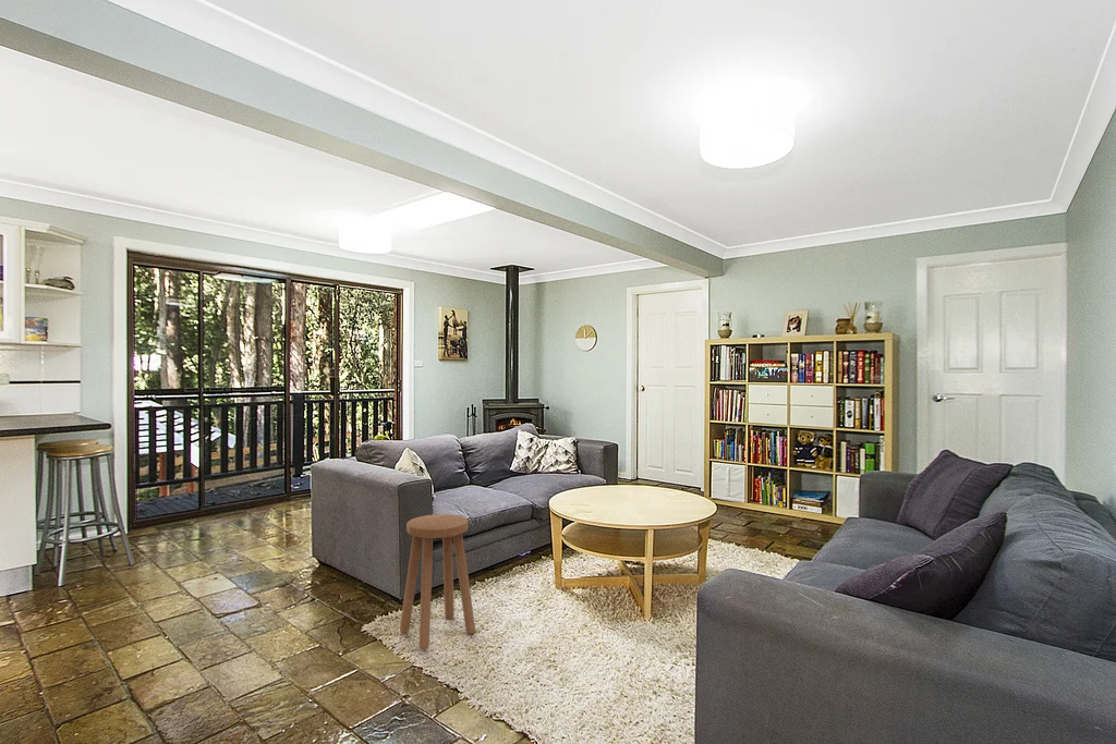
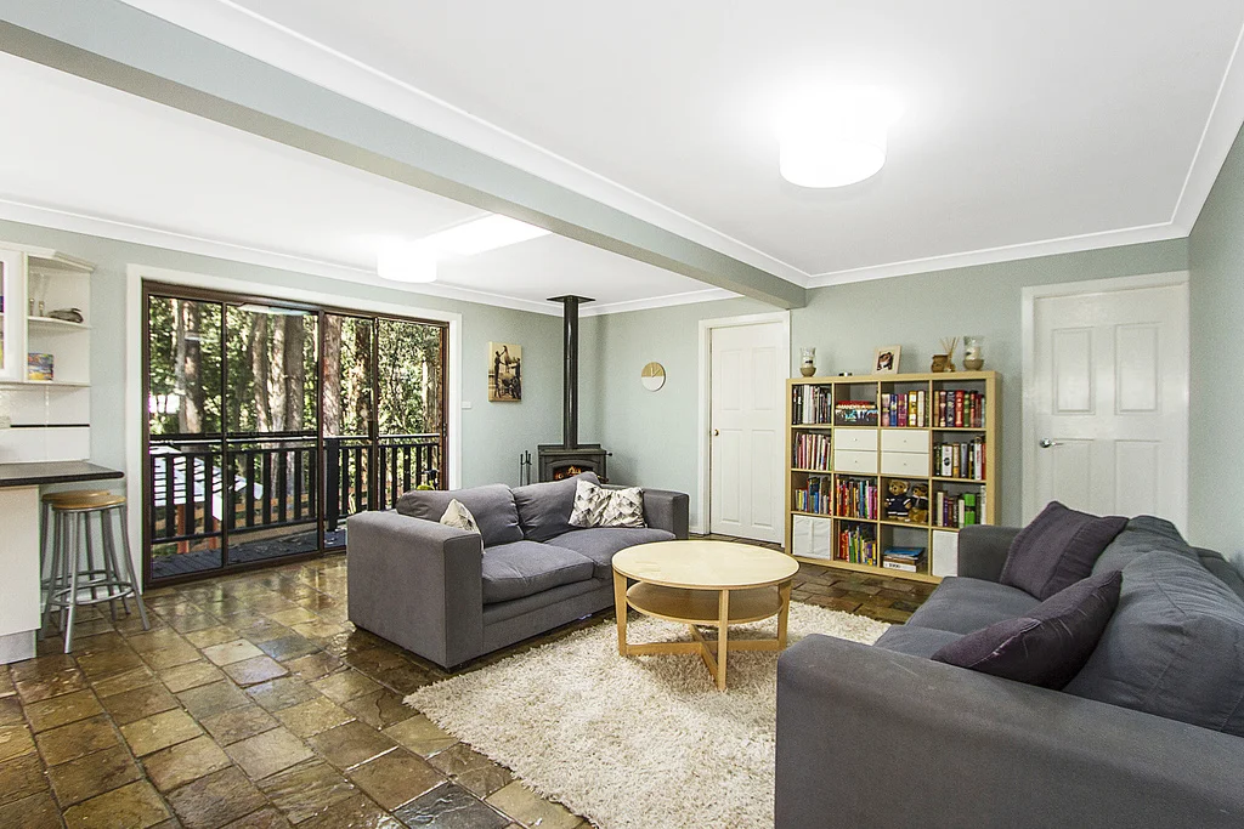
- stool [399,513,476,650]
